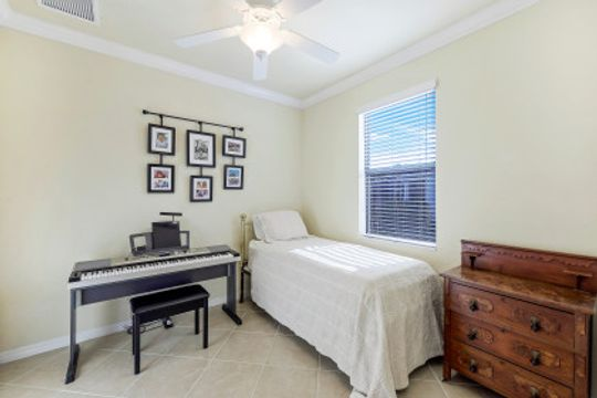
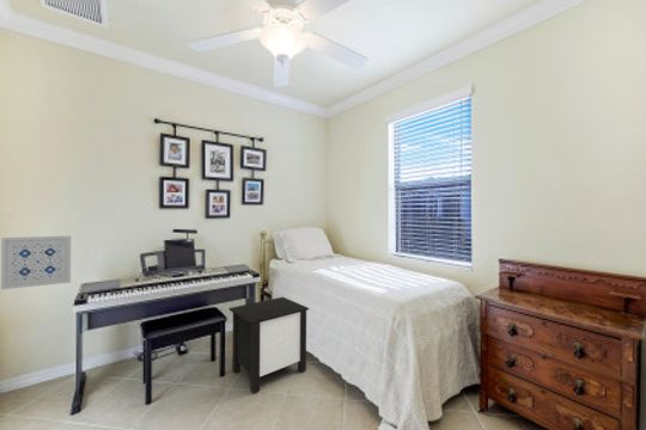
+ wall art [0,235,72,290]
+ nightstand [228,296,310,394]
